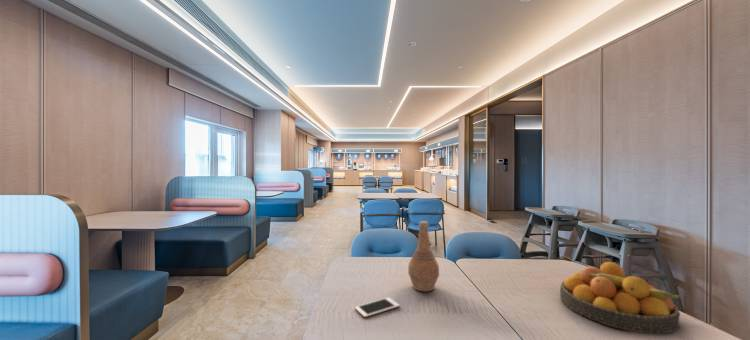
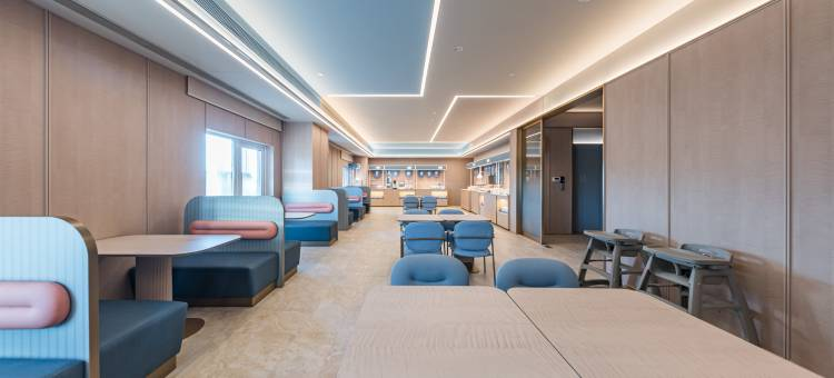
- cell phone [354,296,401,318]
- vase [407,220,440,293]
- fruit bowl [559,261,684,335]
